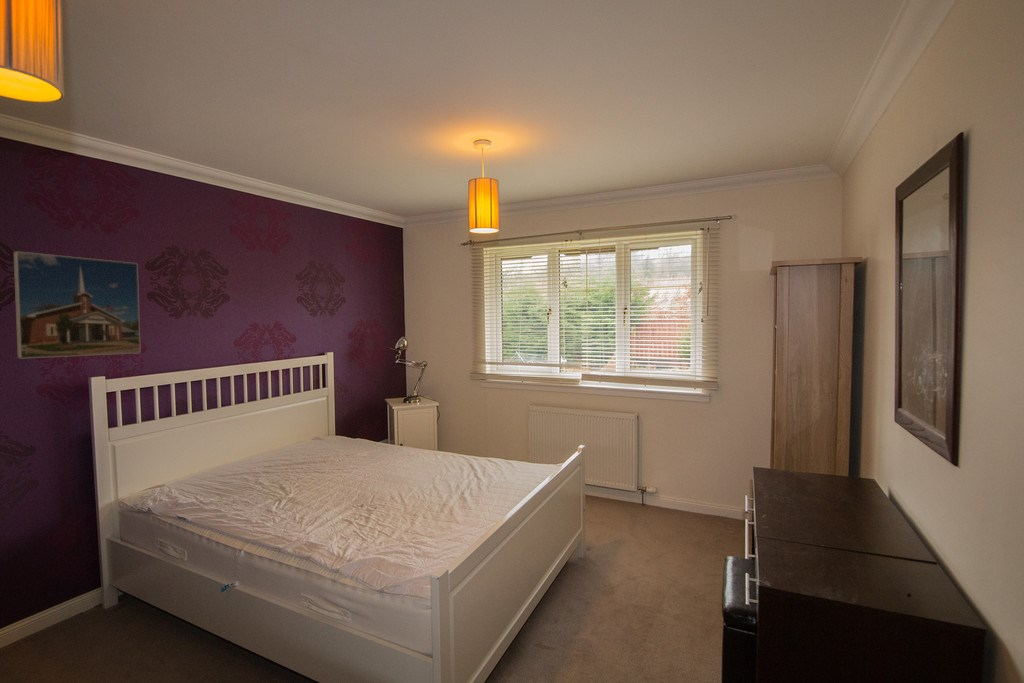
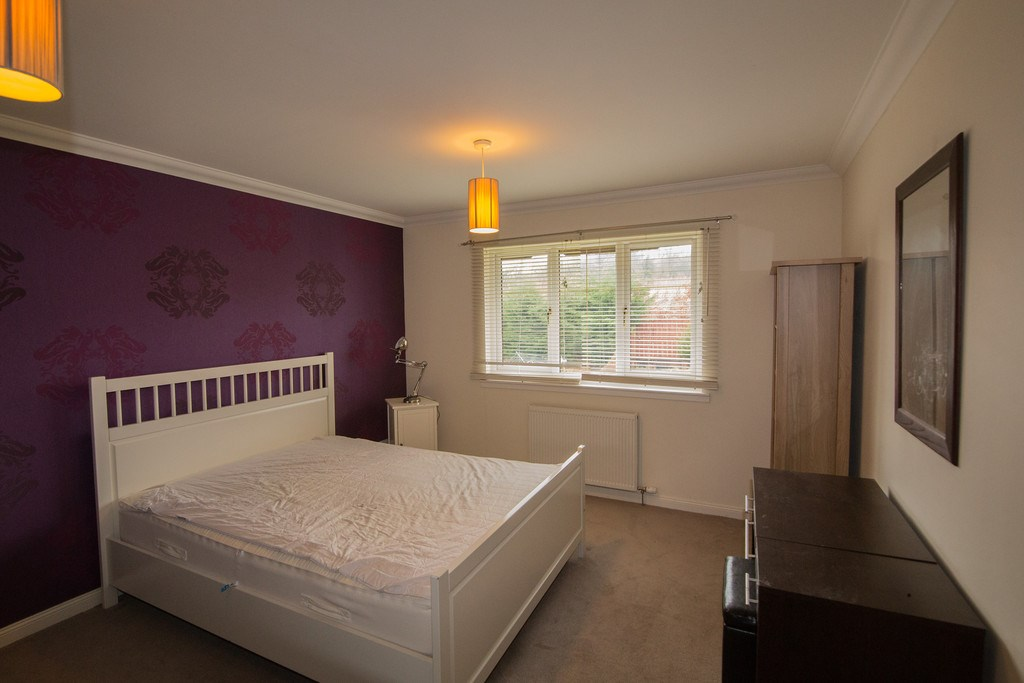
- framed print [13,250,142,360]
